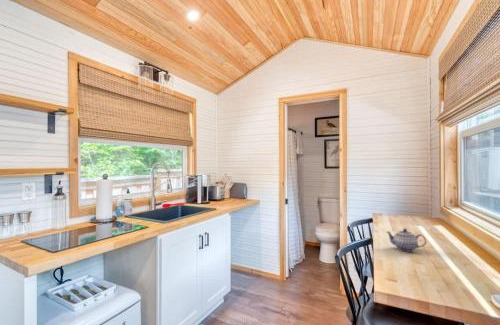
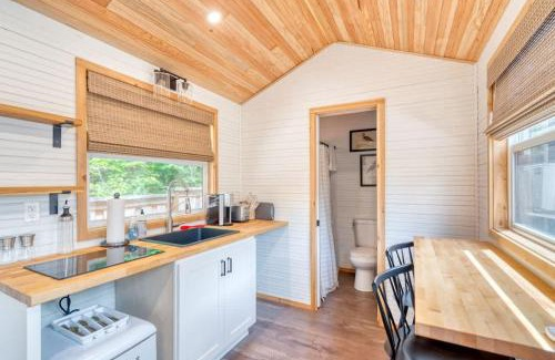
- teapot [386,227,427,253]
